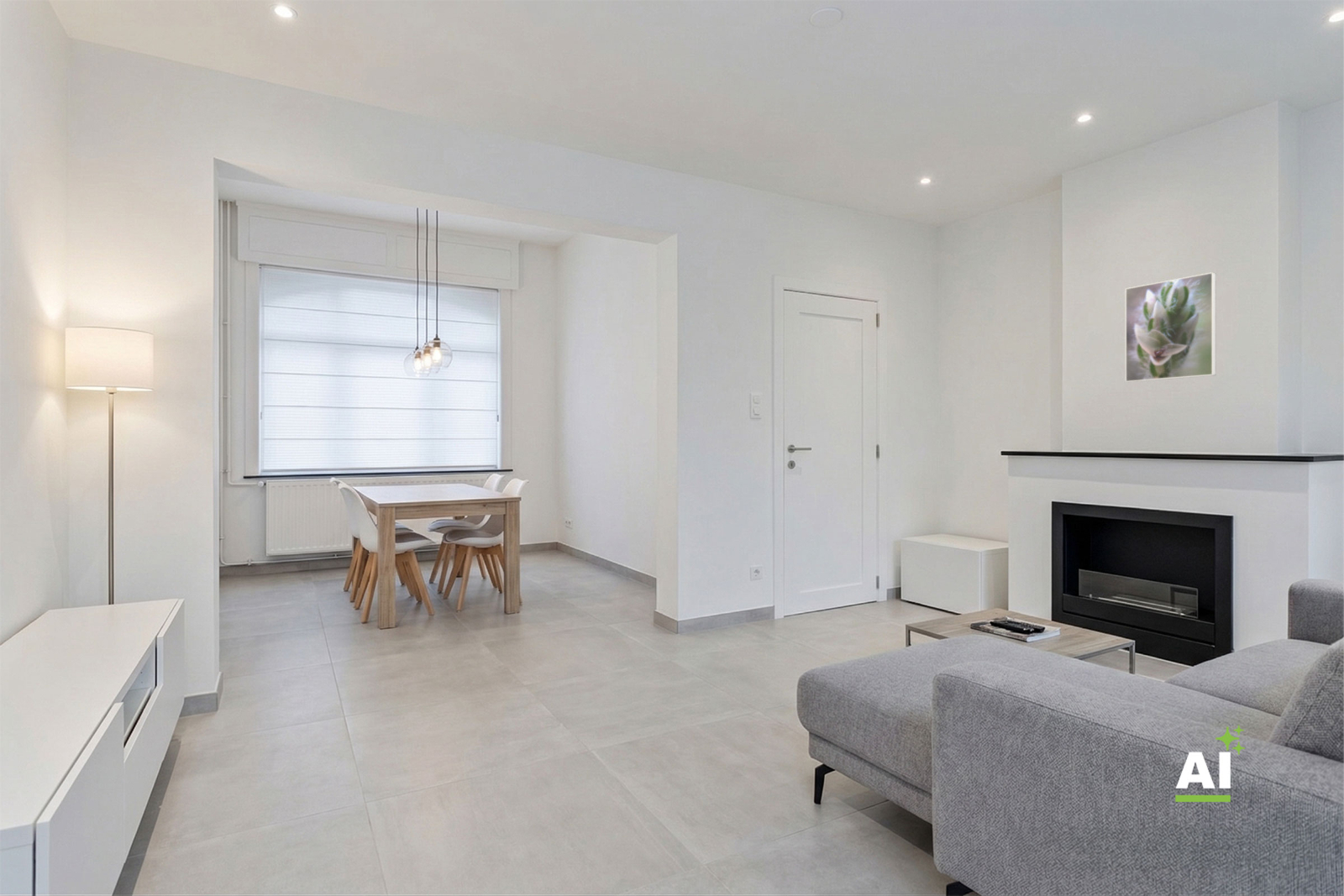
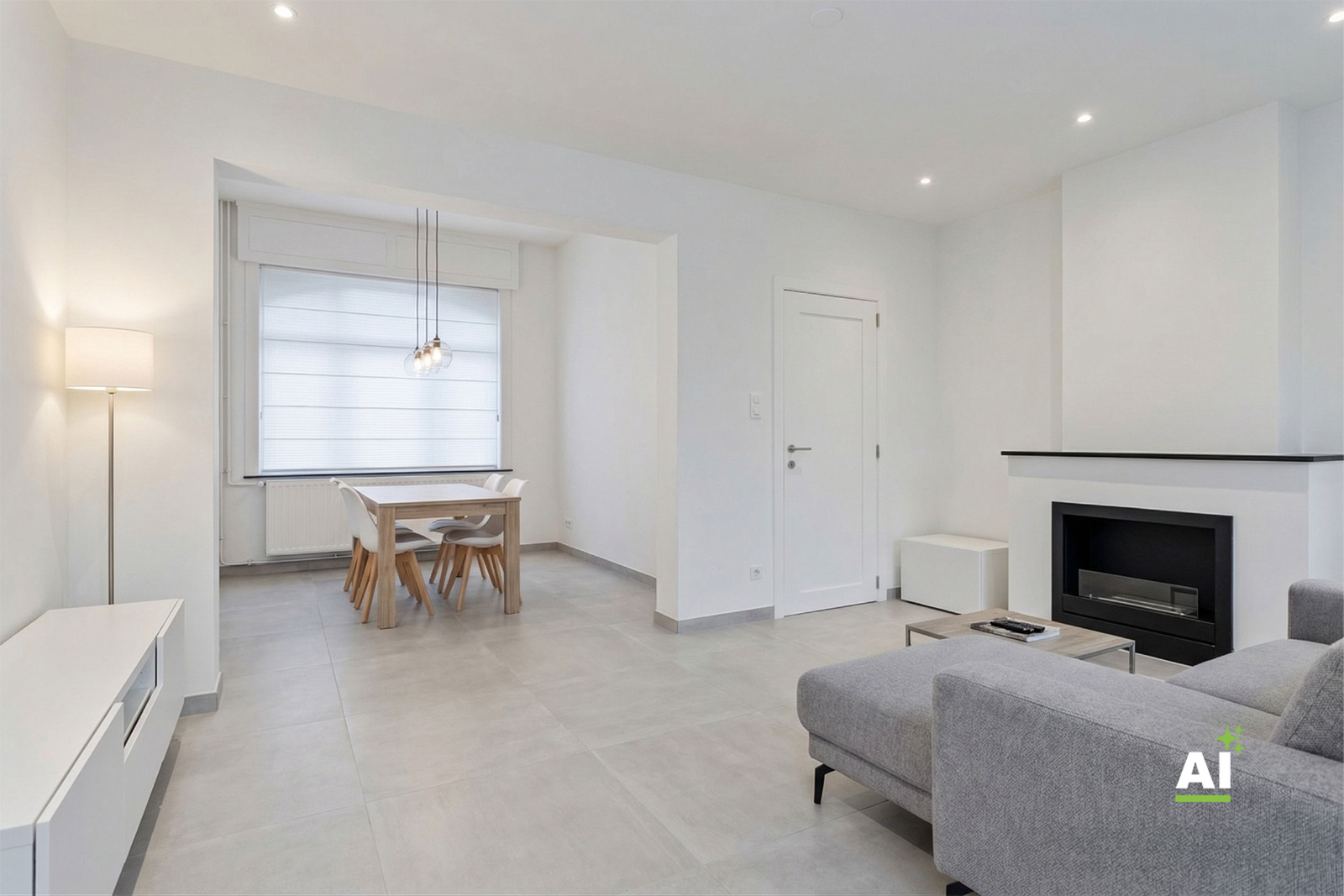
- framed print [1125,271,1216,383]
